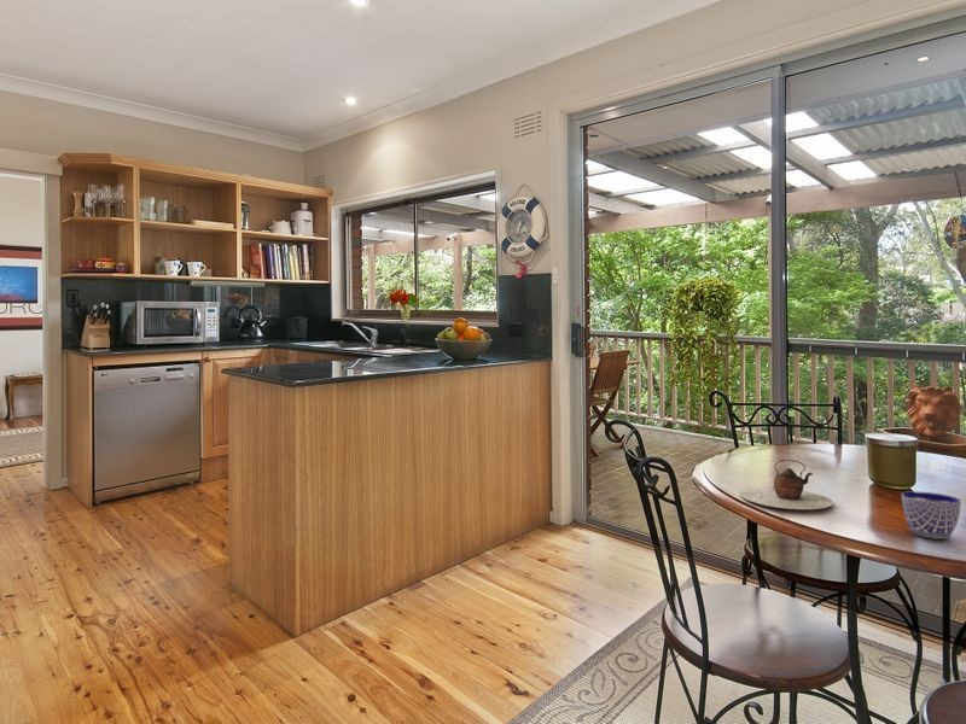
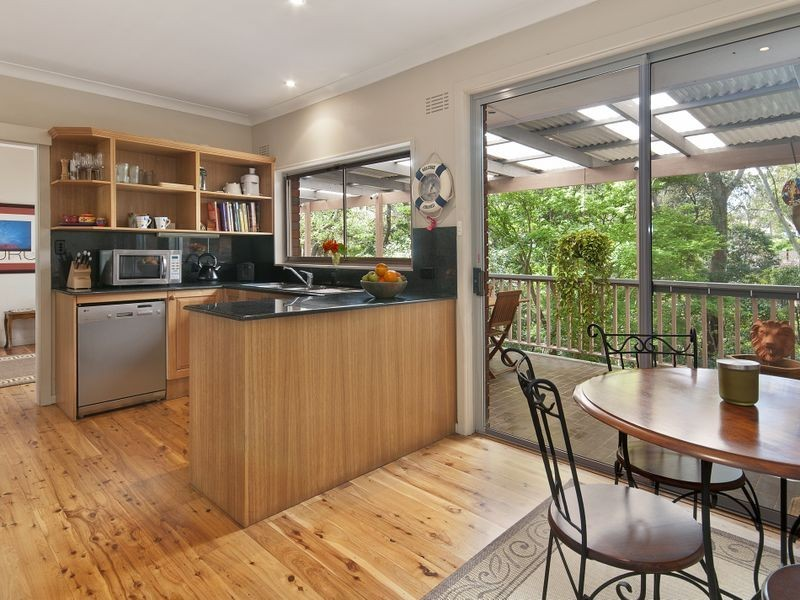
- cup [901,490,962,541]
- teapot [739,459,834,510]
